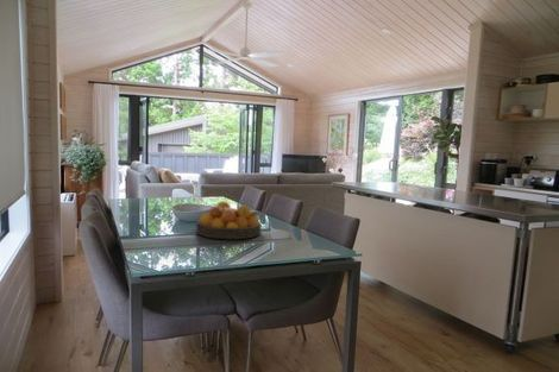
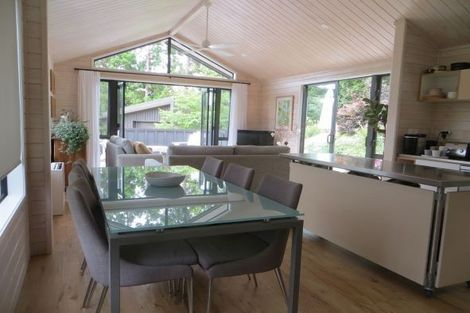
- fruit bowl [195,201,264,240]
